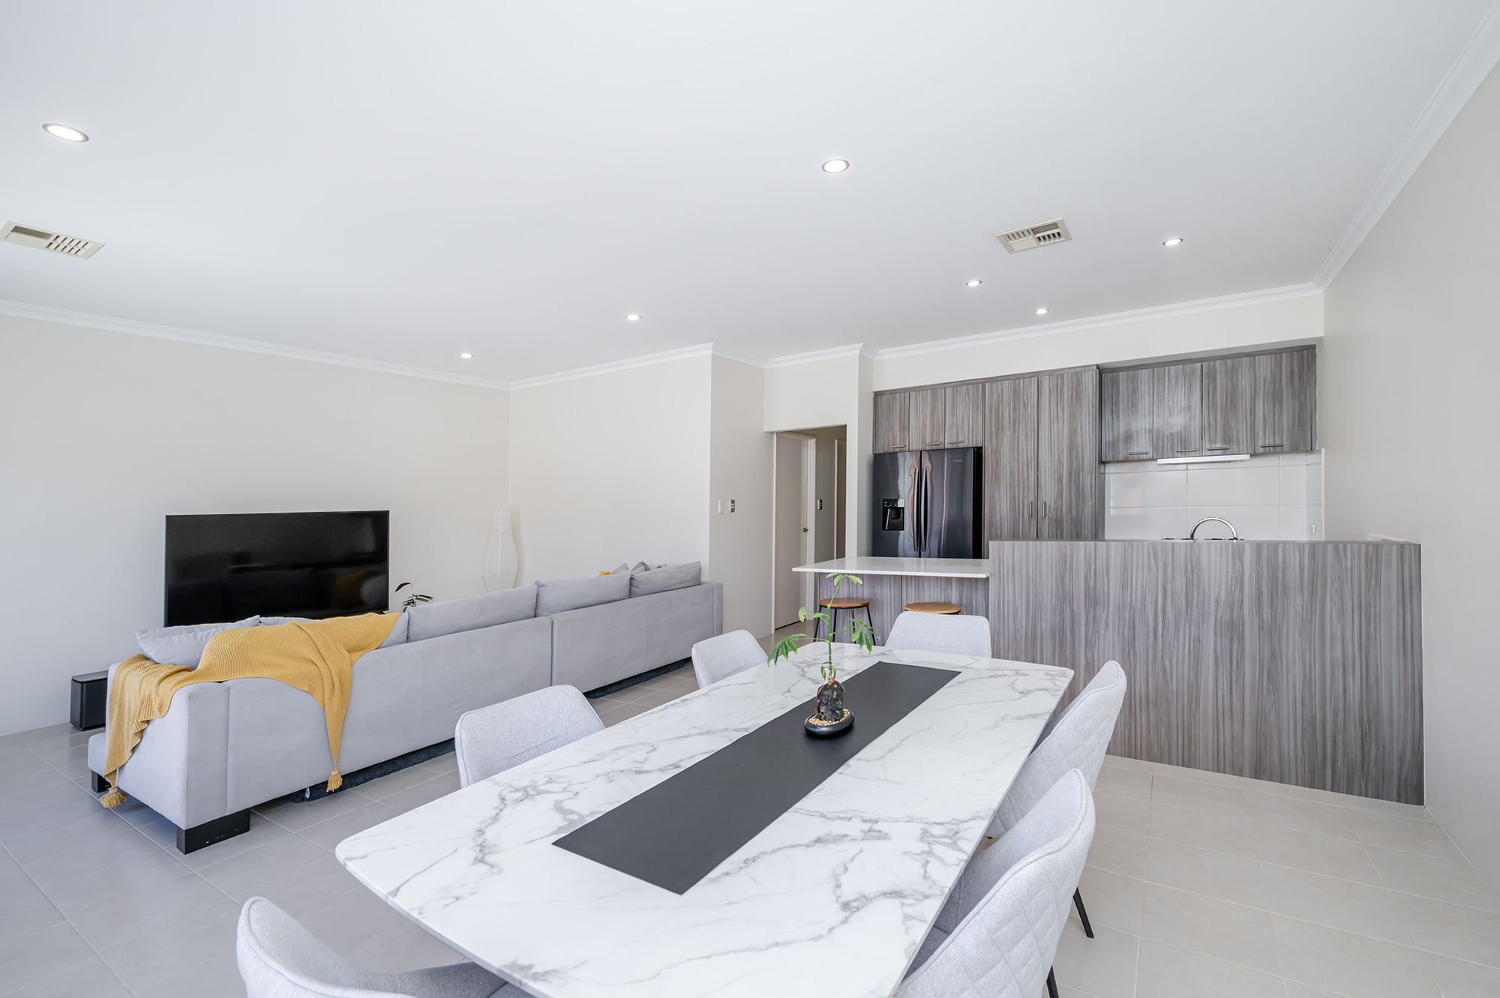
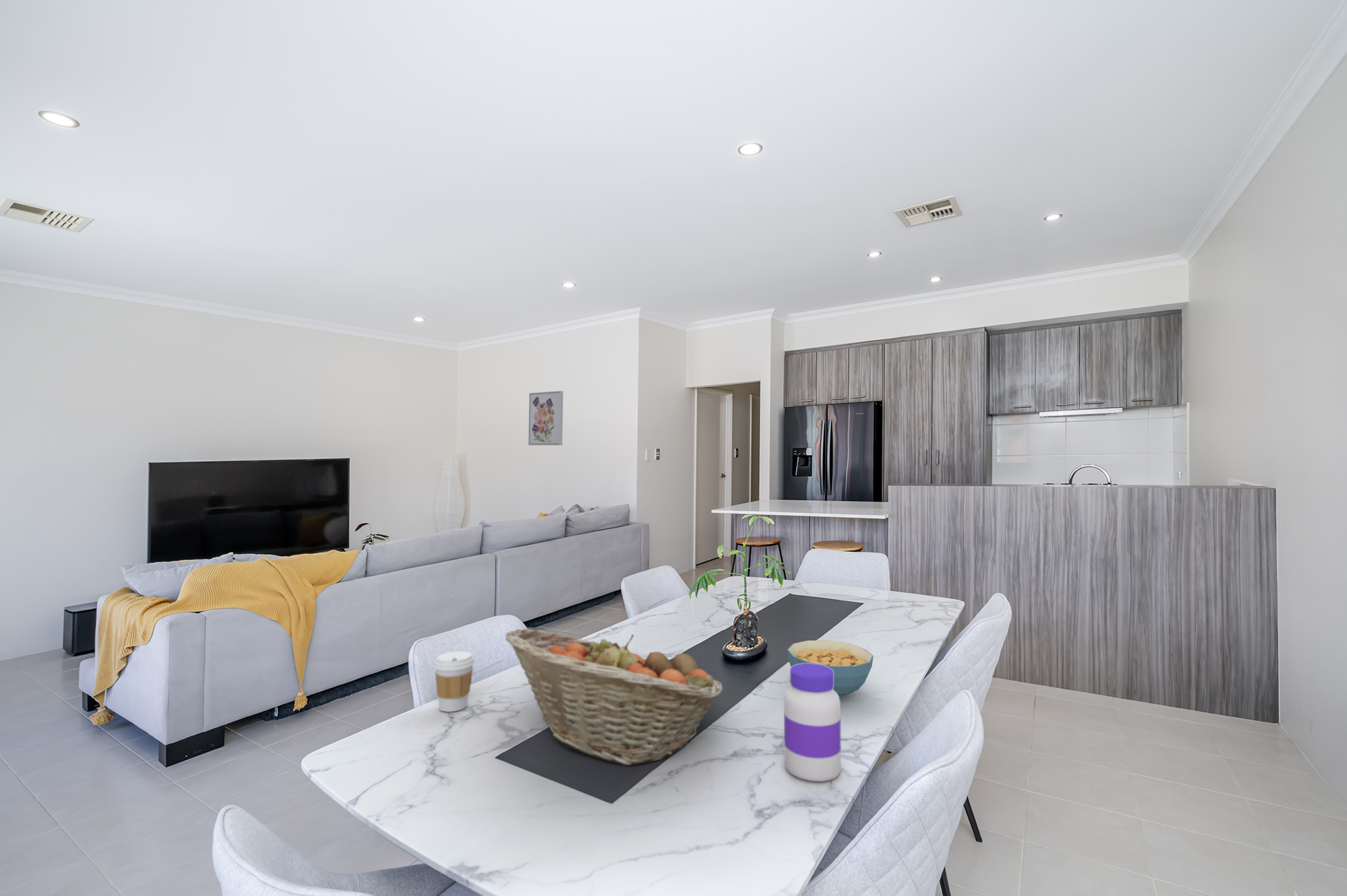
+ cereal bowl [787,640,874,698]
+ wall art [528,390,564,446]
+ fruit basket [504,628,725,766]
+ jar [783,663,842,782]
+ coffee cup [433,650,475,713]
